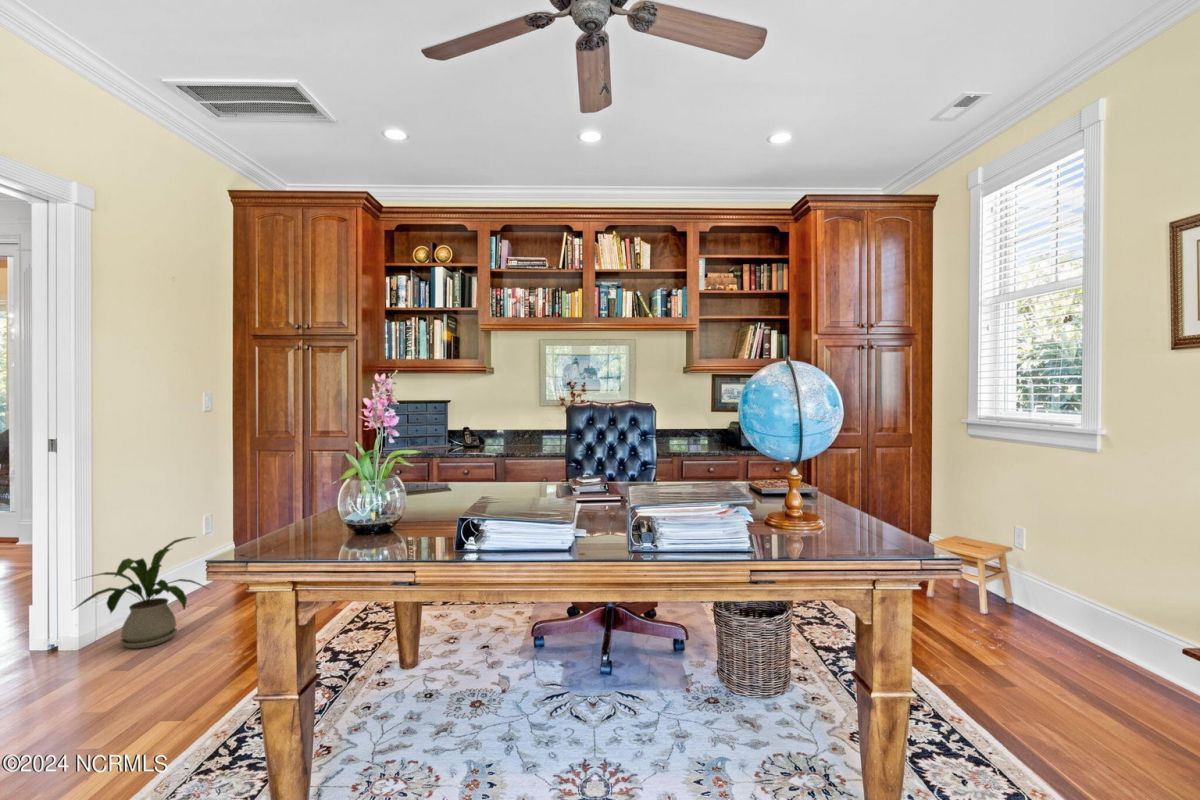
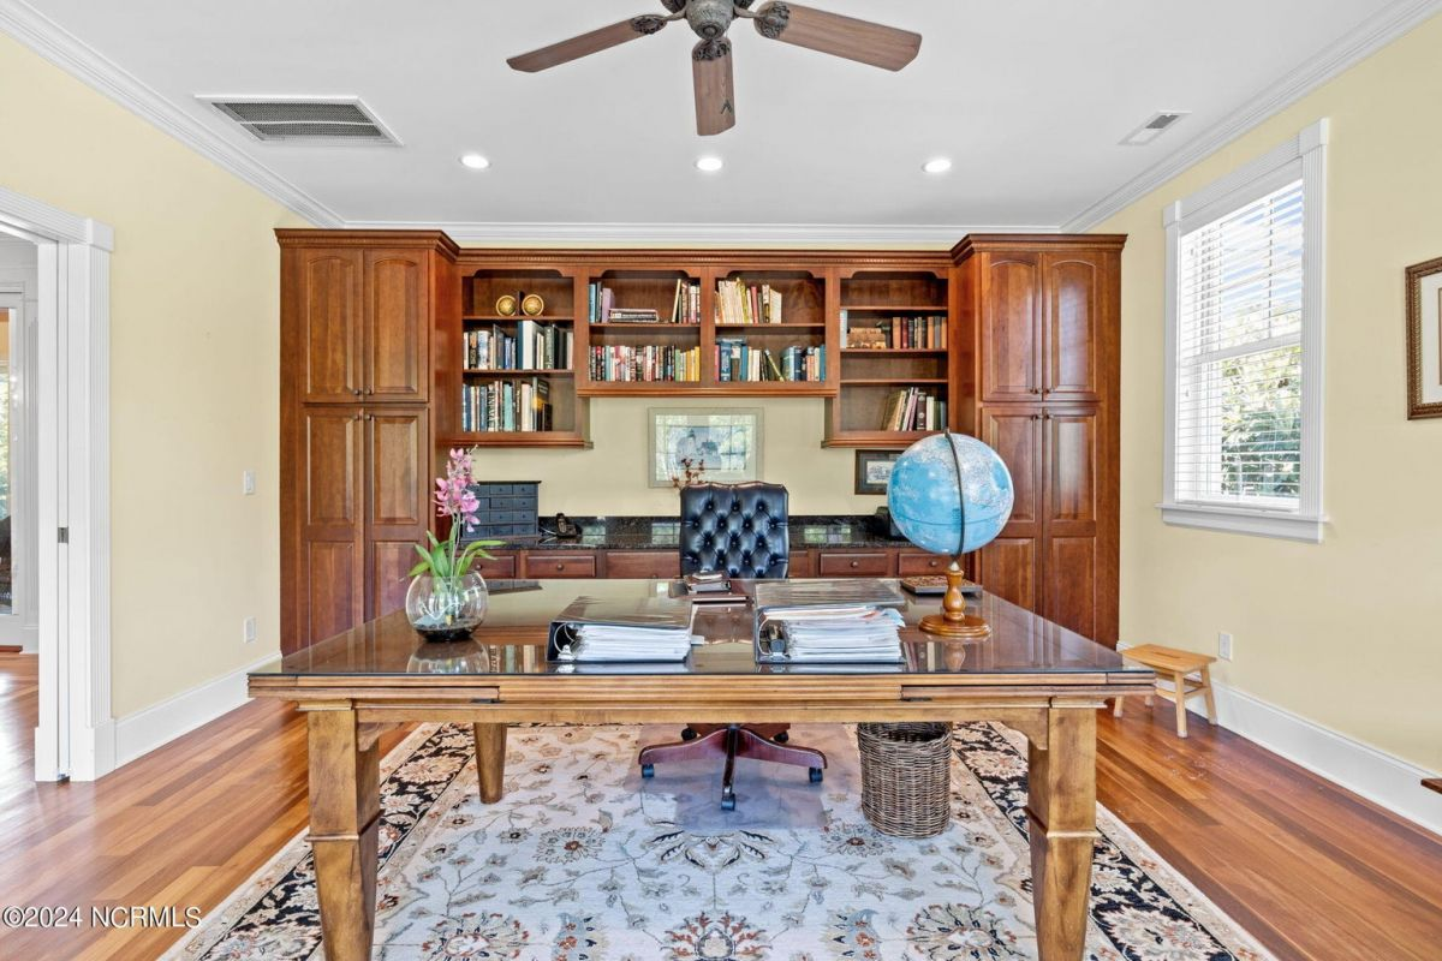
- house plant [71,536,210,650]
